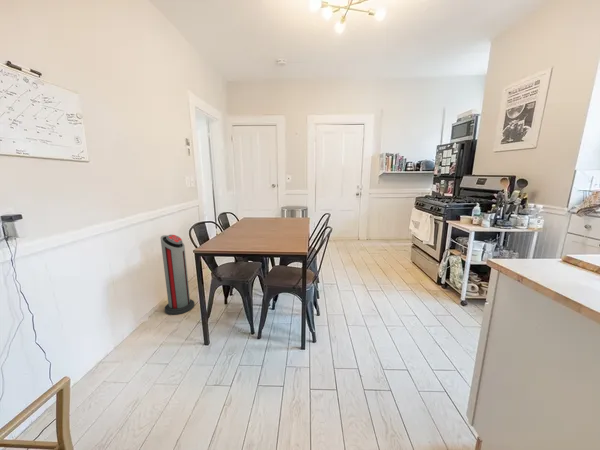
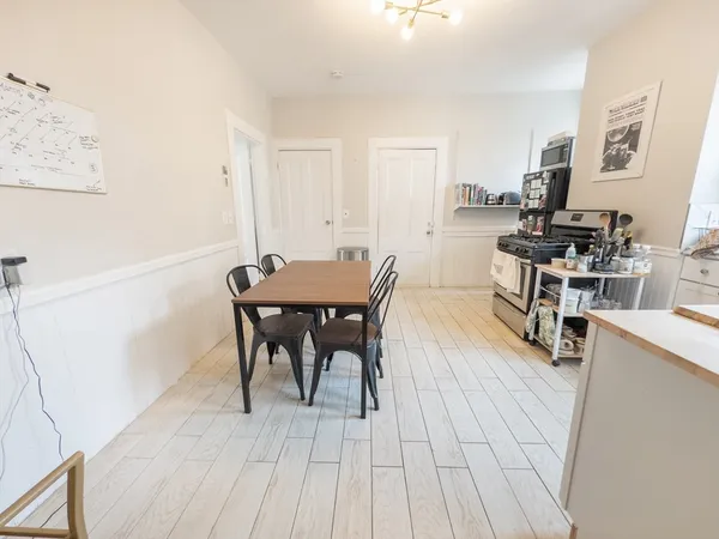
- air purifier [160,234,195,316]
